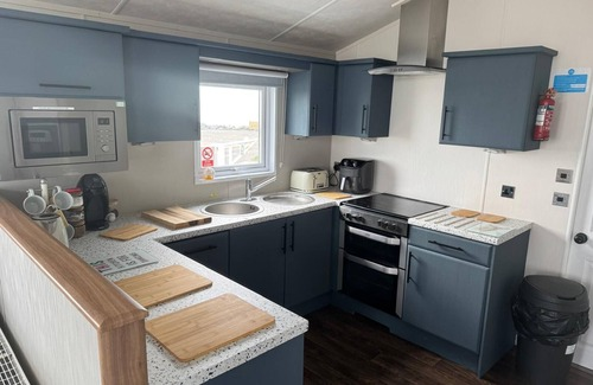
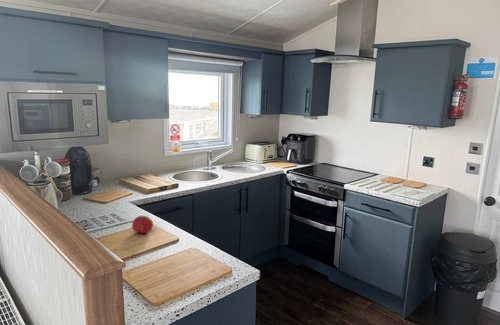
+ fruit [131,215,154,234]
